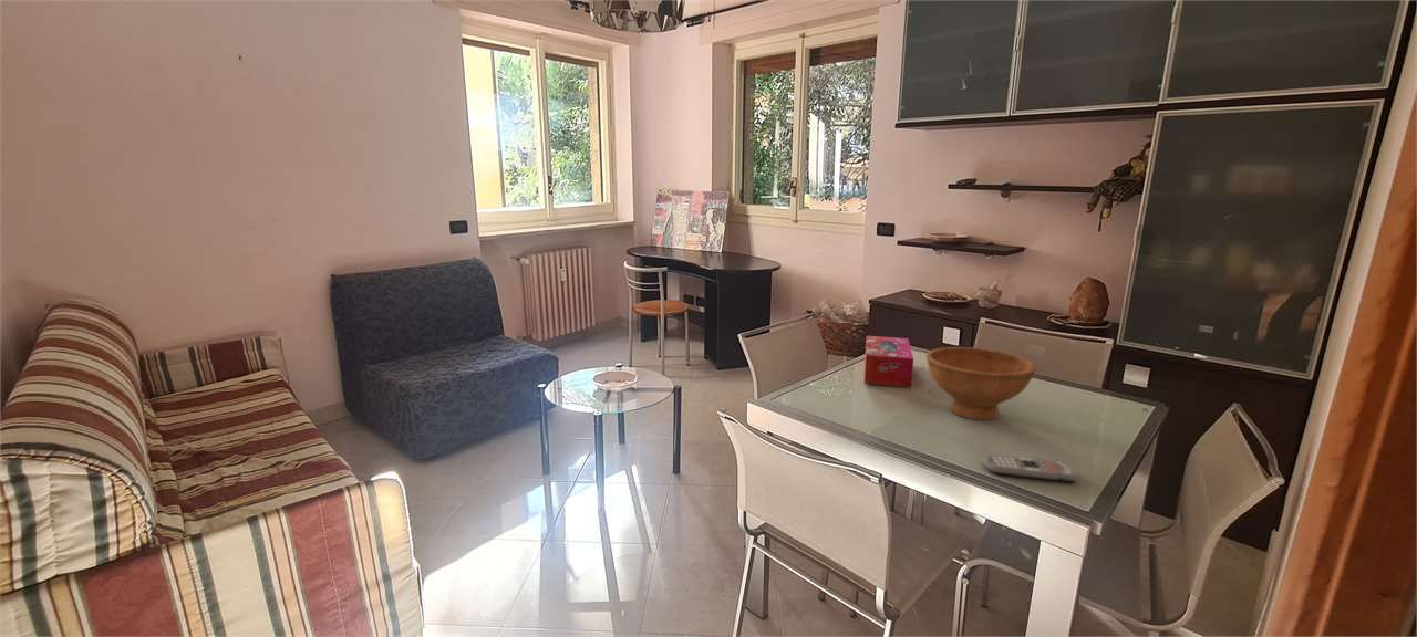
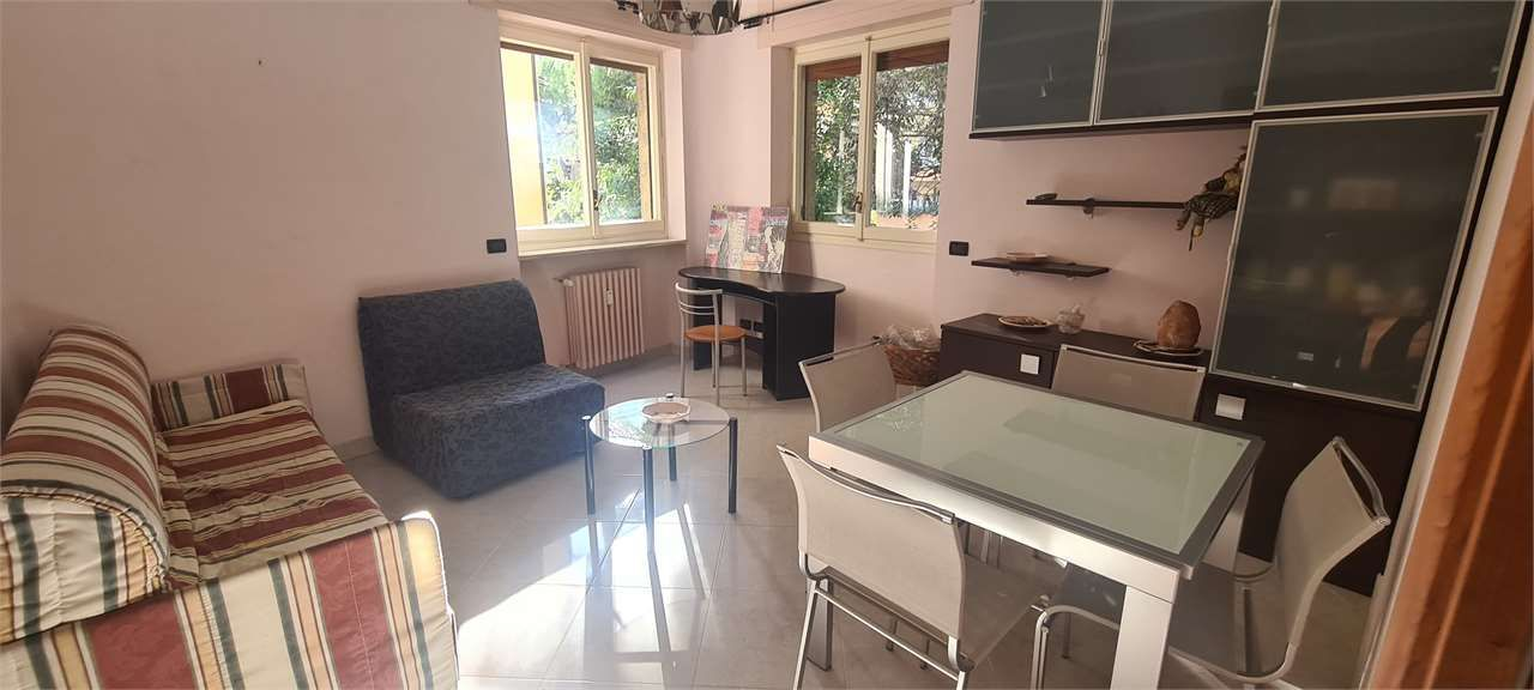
- bowl [924,346,1037,421]
- tissue box [863,335,914,388]
- remote control [983,455,1078,483]
